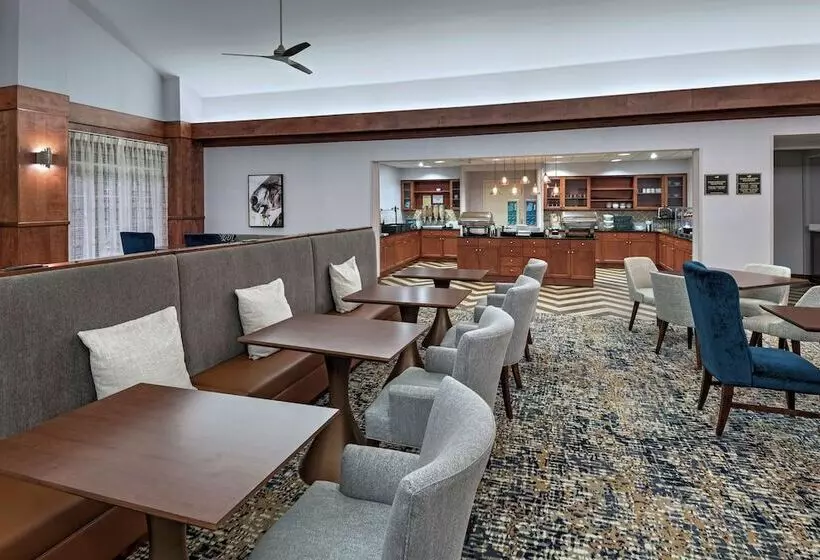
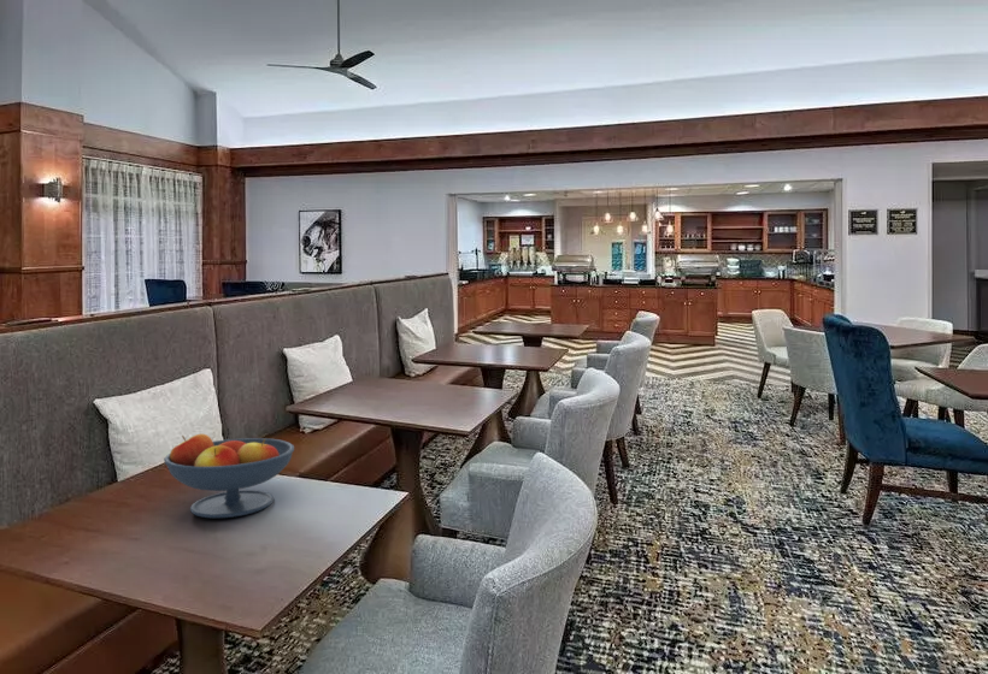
+ fruit bowl [163,433,295,519]
